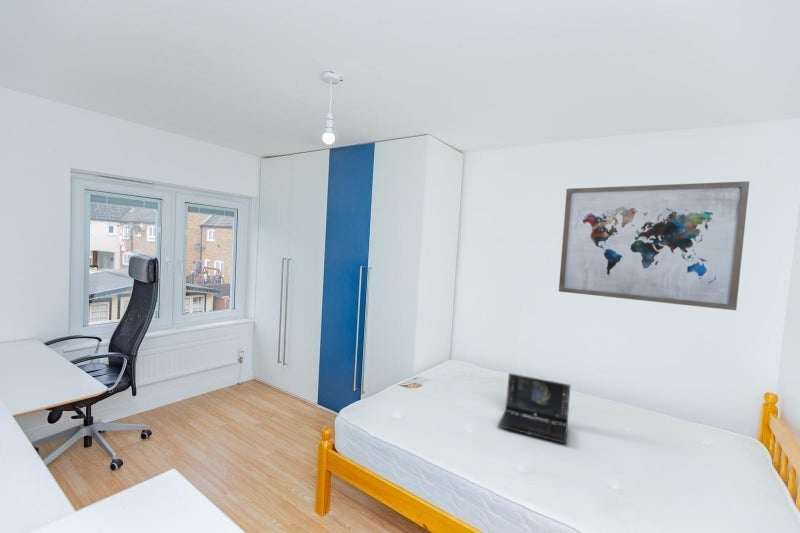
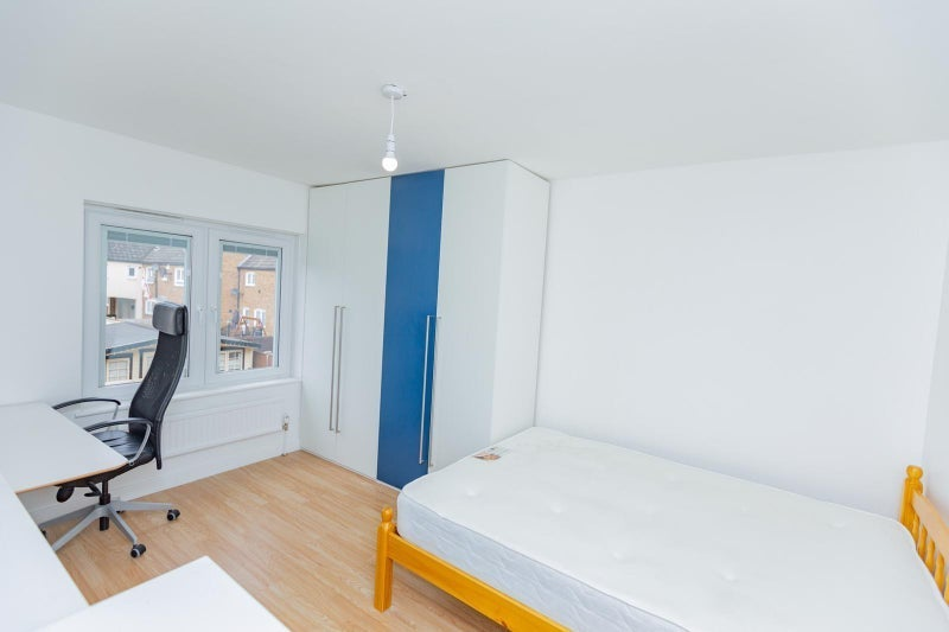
- laptop computer [497,372,572,445]
- wall art [558,180,750,311]
